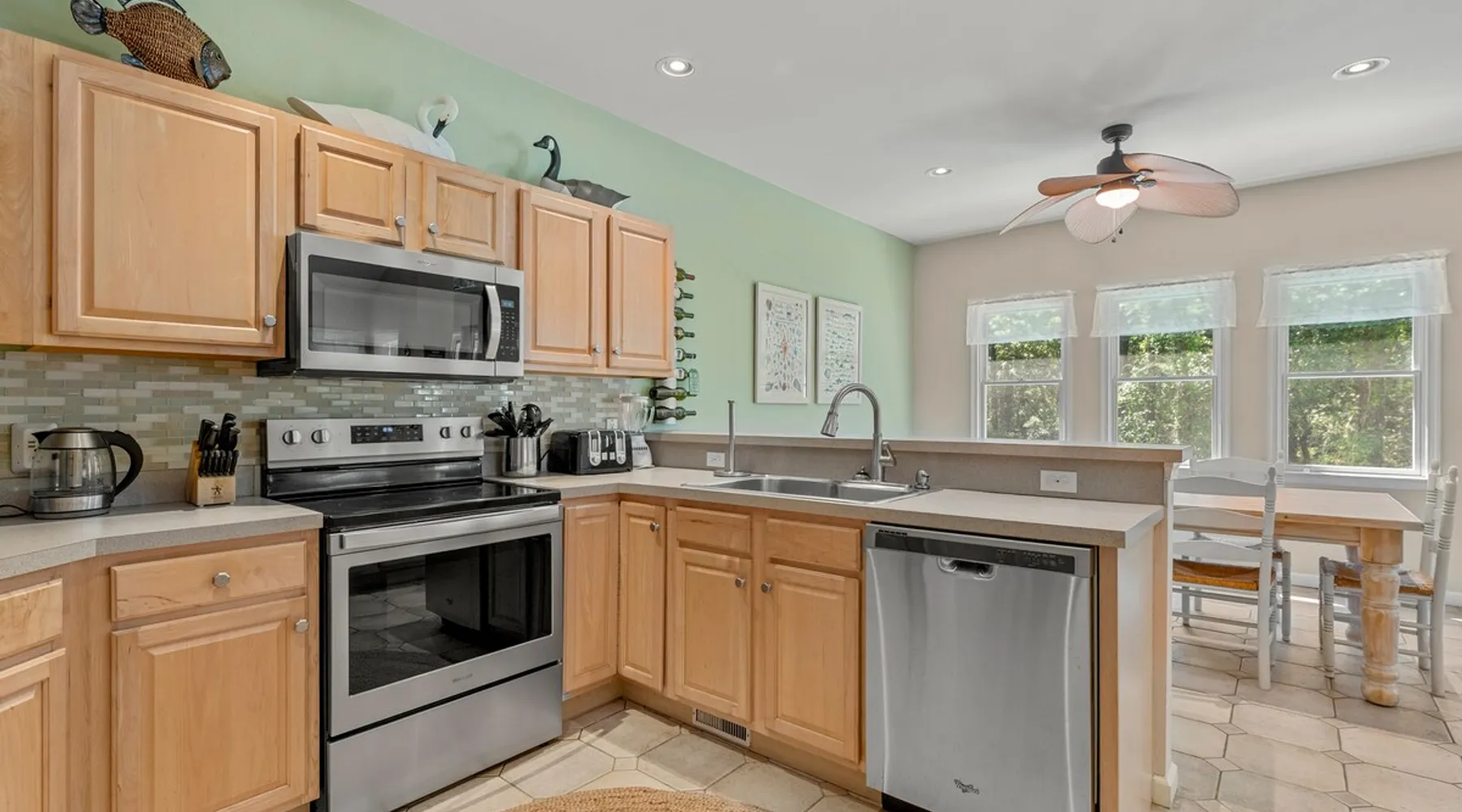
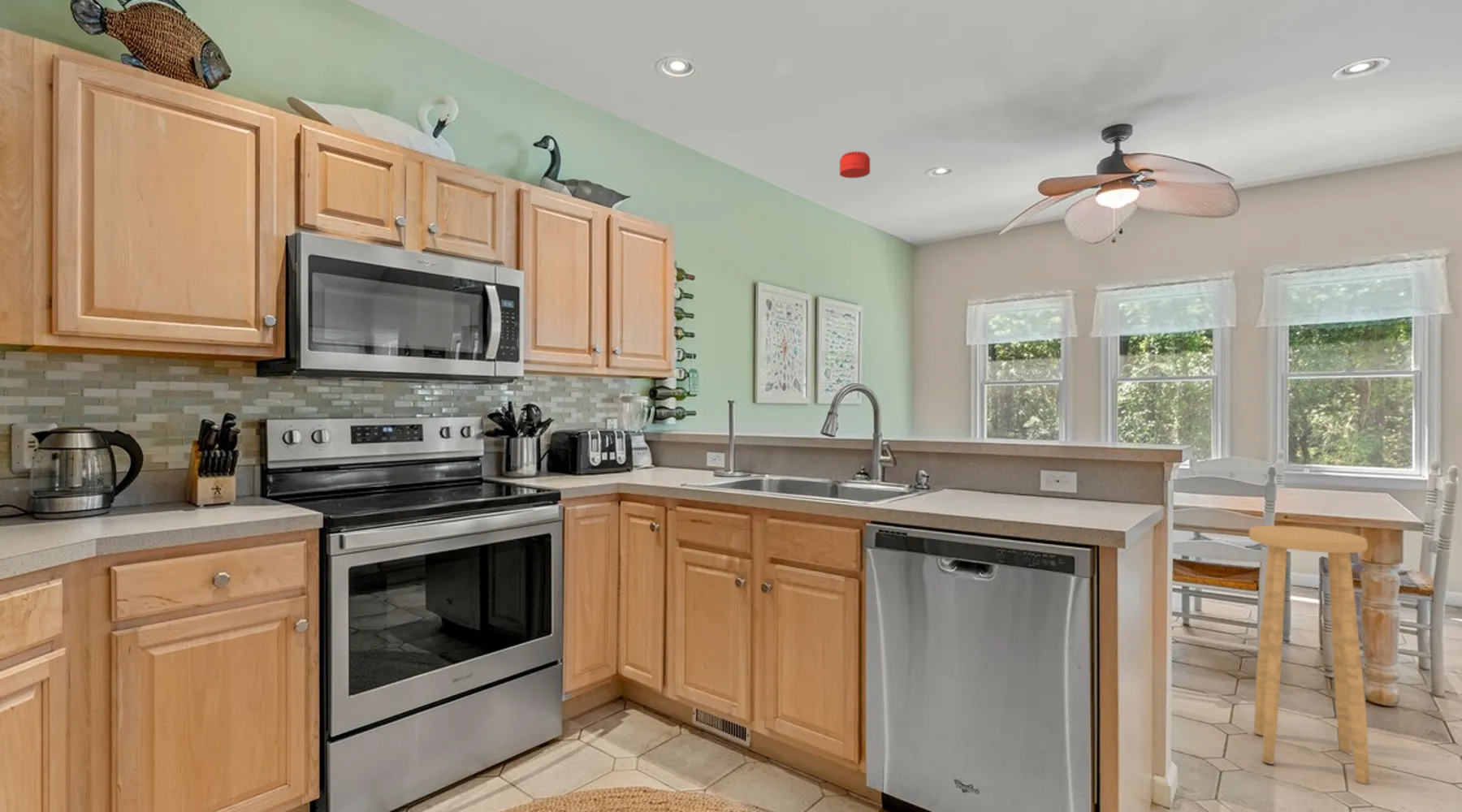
+ stool [1248,525,1370,785]
+ smoke detector [839,151,871,179]
